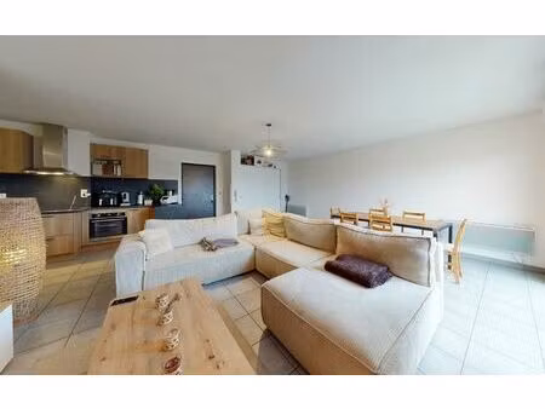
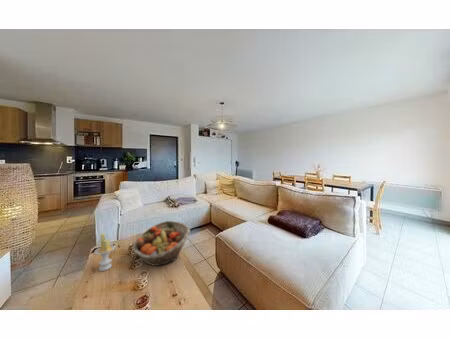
+ fruit basket [132,220,191,267]
+ candle [93,232,117,272]
